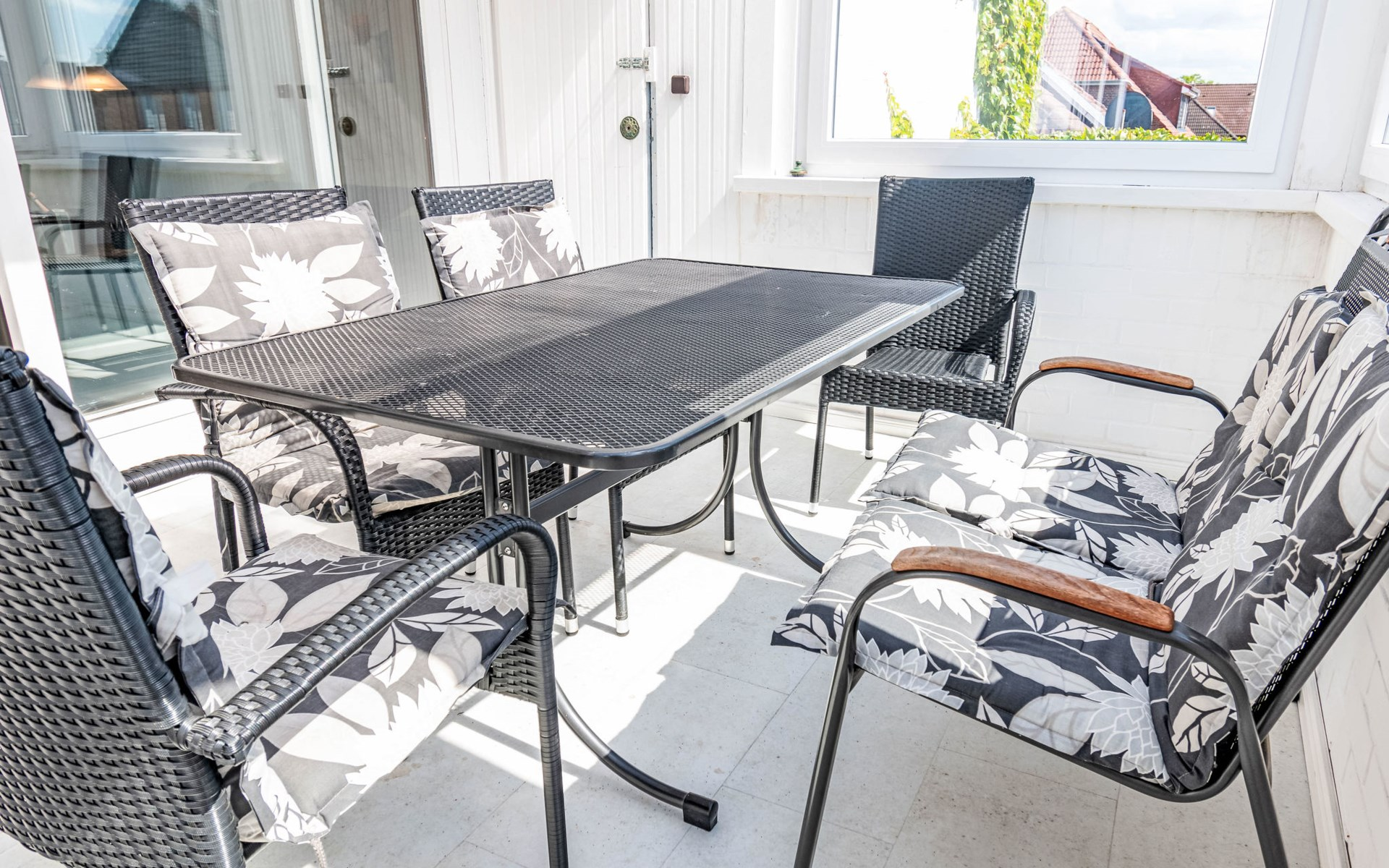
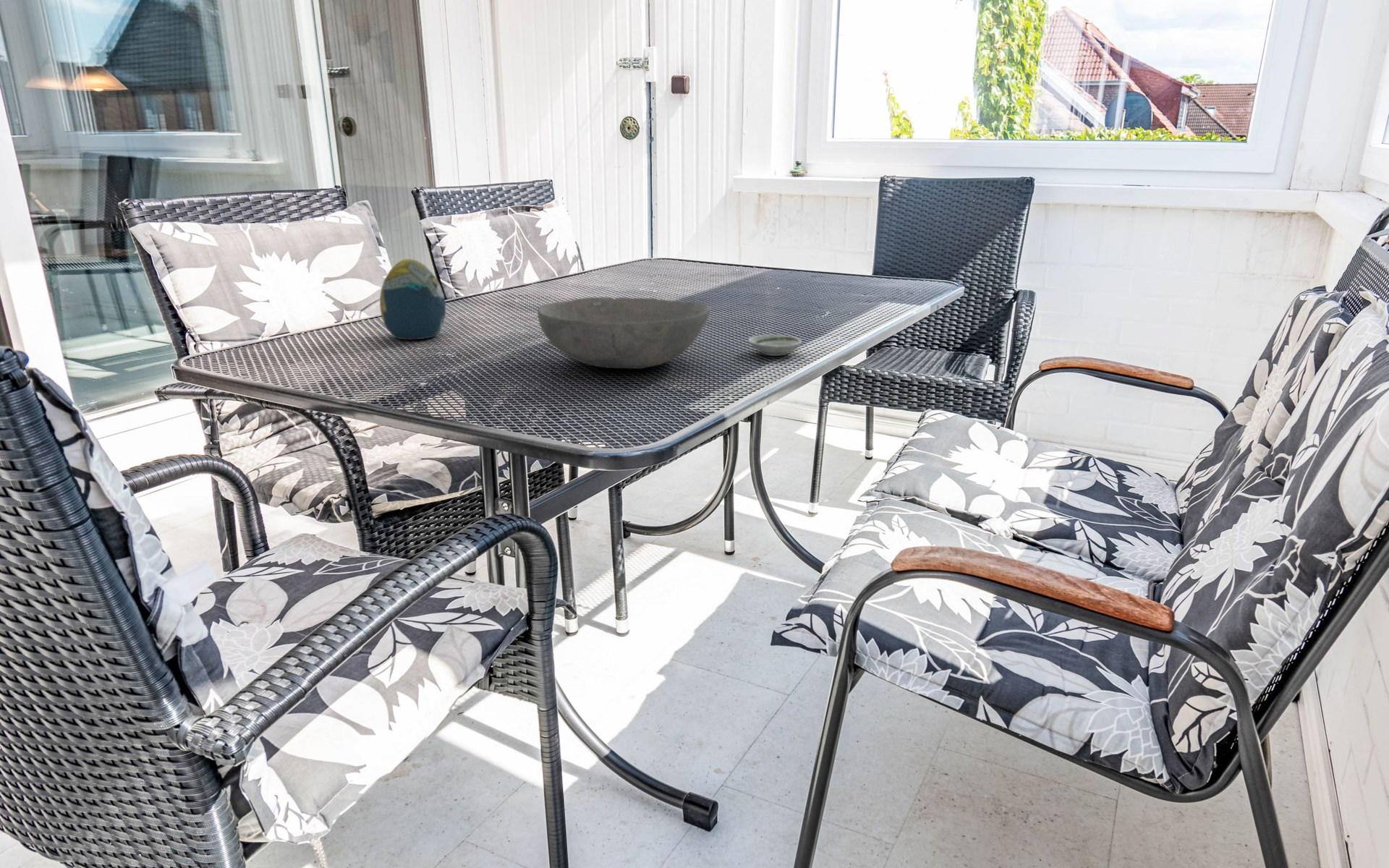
+ decorative egg [379,258,446,341]
+ saucer [747,334,802,357]
+ bowl [537,297,711,370]
